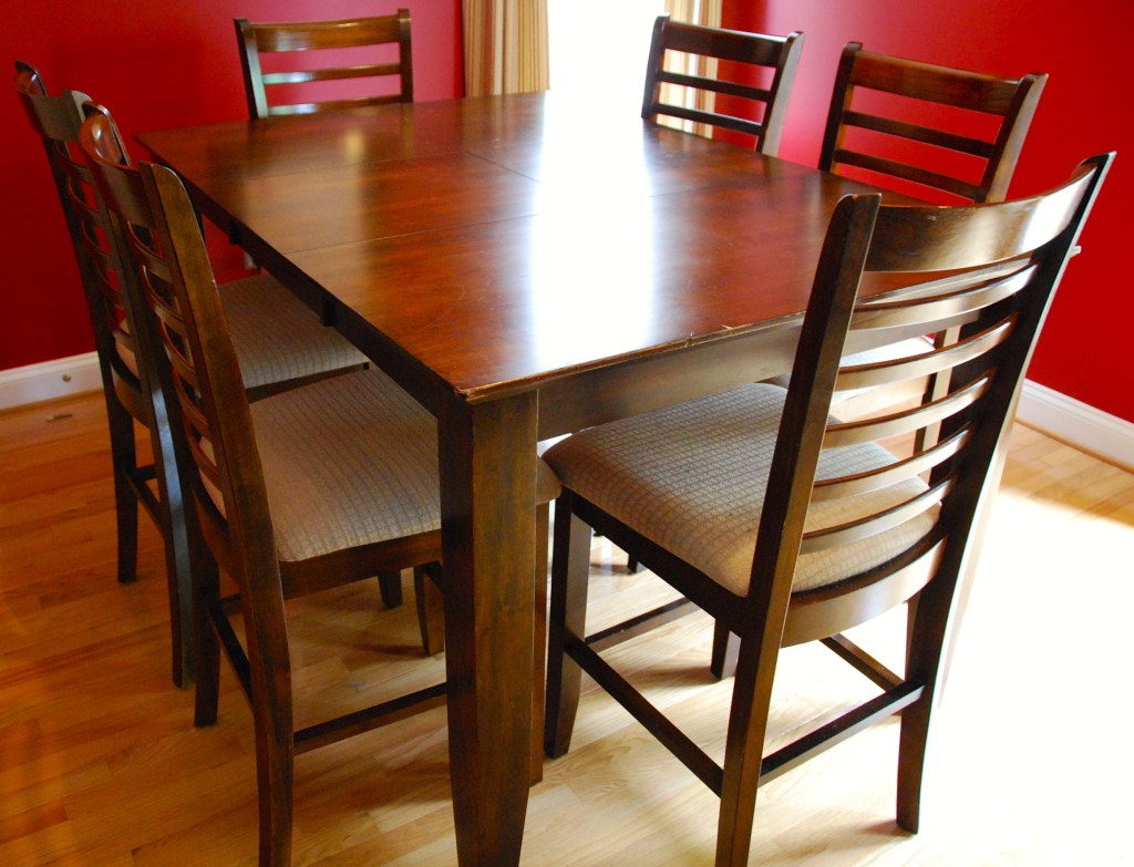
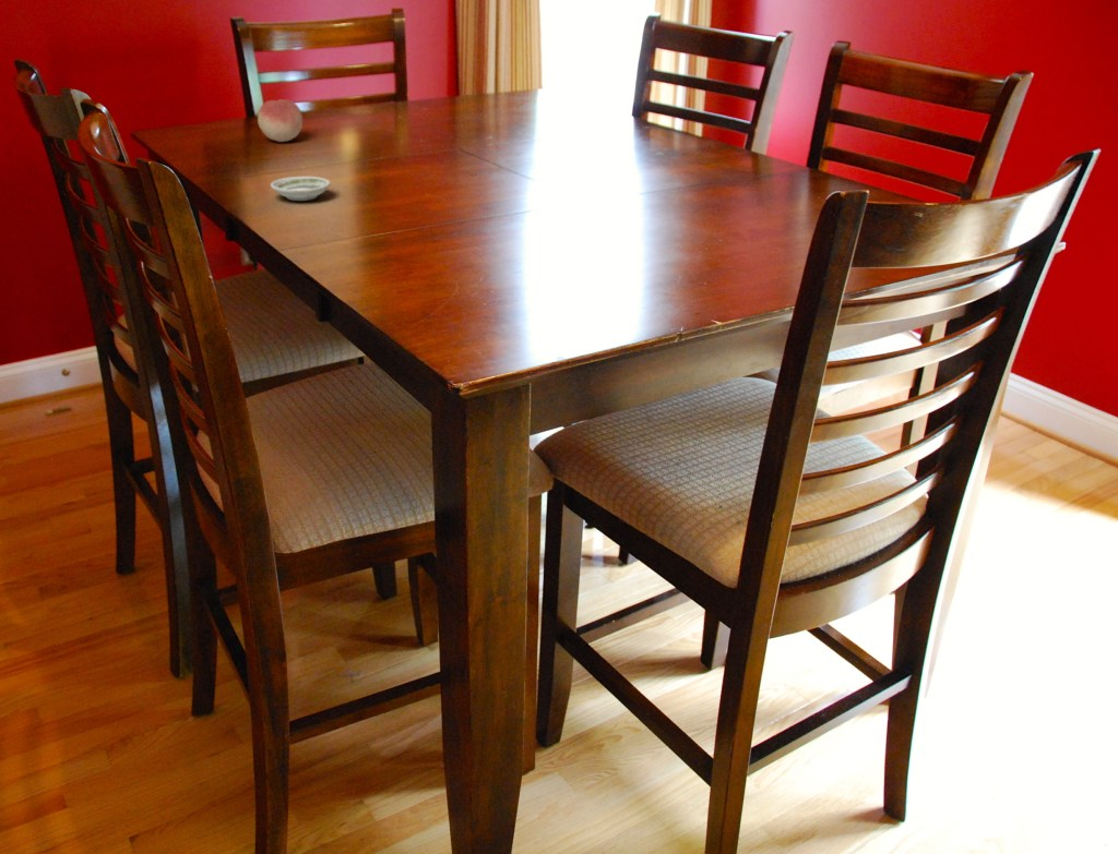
+ fruit [257,98,304,143]
+ saucer [270,176,332,202]
